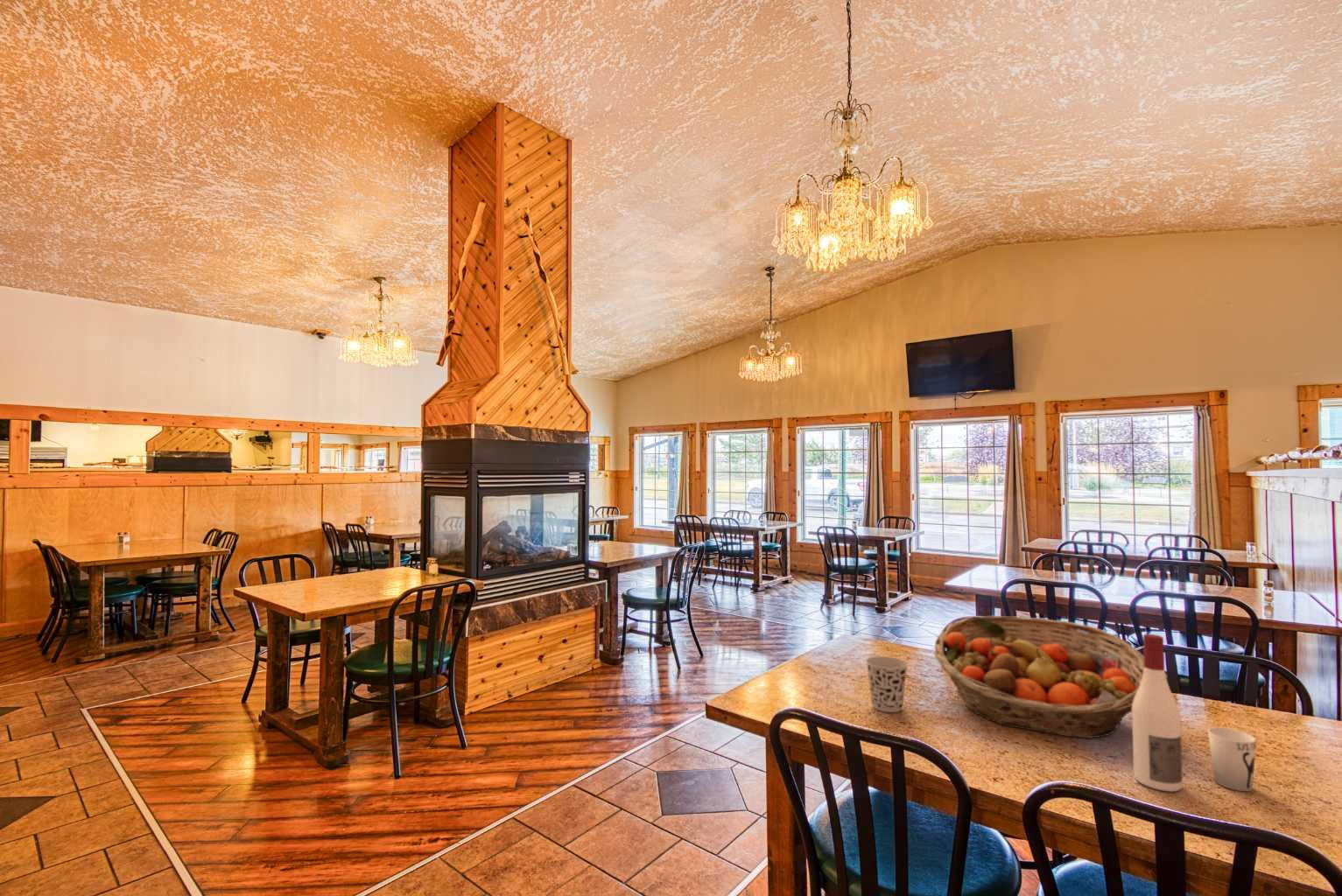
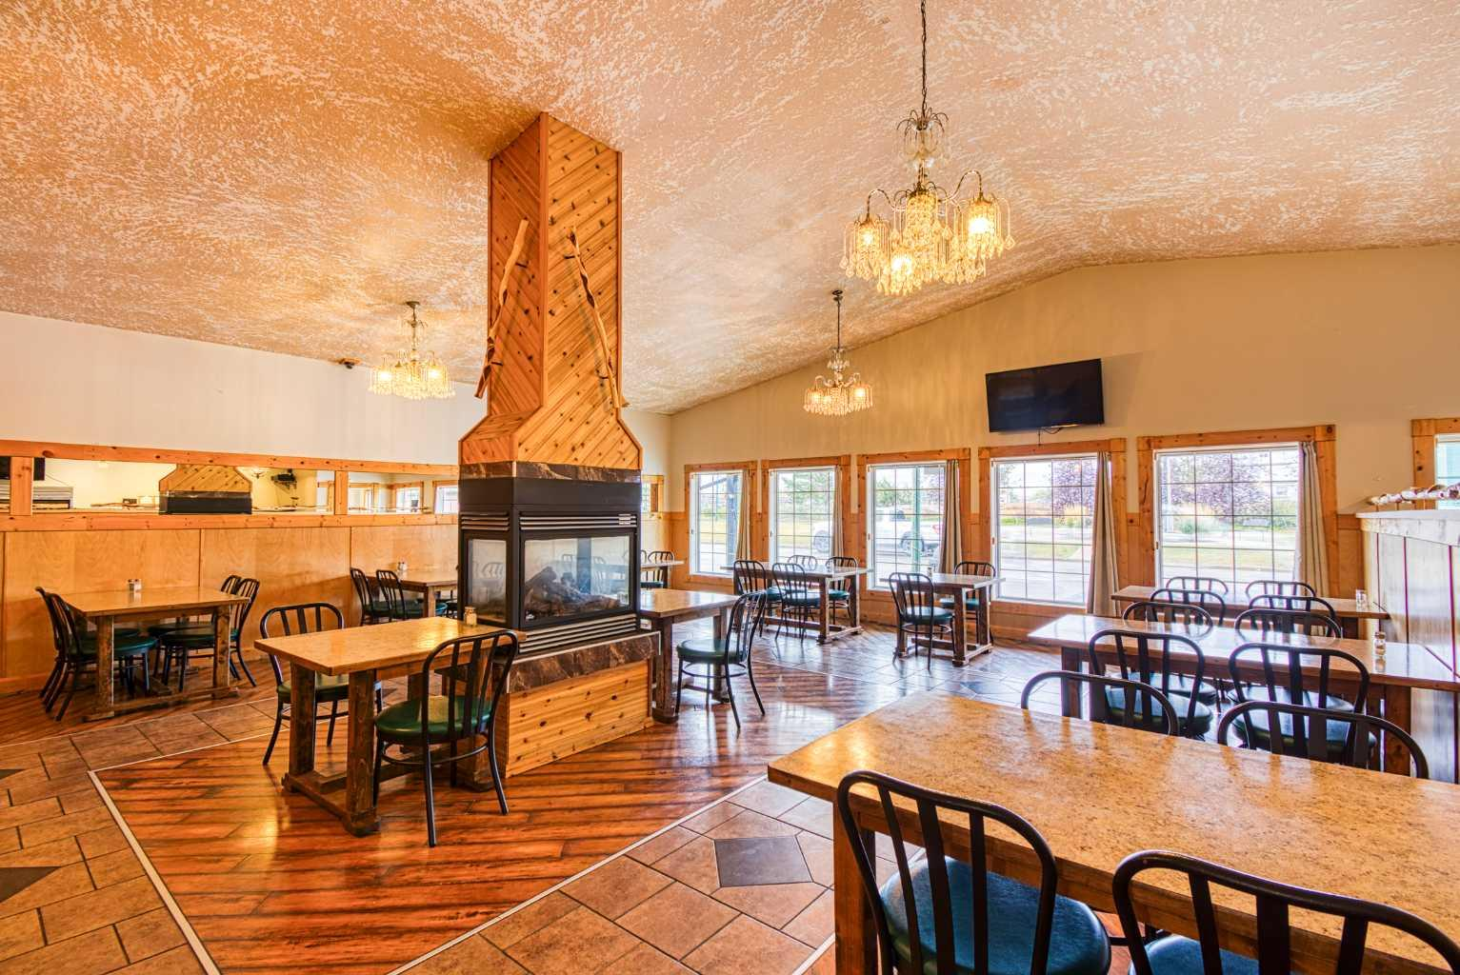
- cup [1206,726,1257,792]
- cup [865,655,909,713]
- alcohol [1131,634,1184,793]
- fruit basket [933,615,1144,739]
